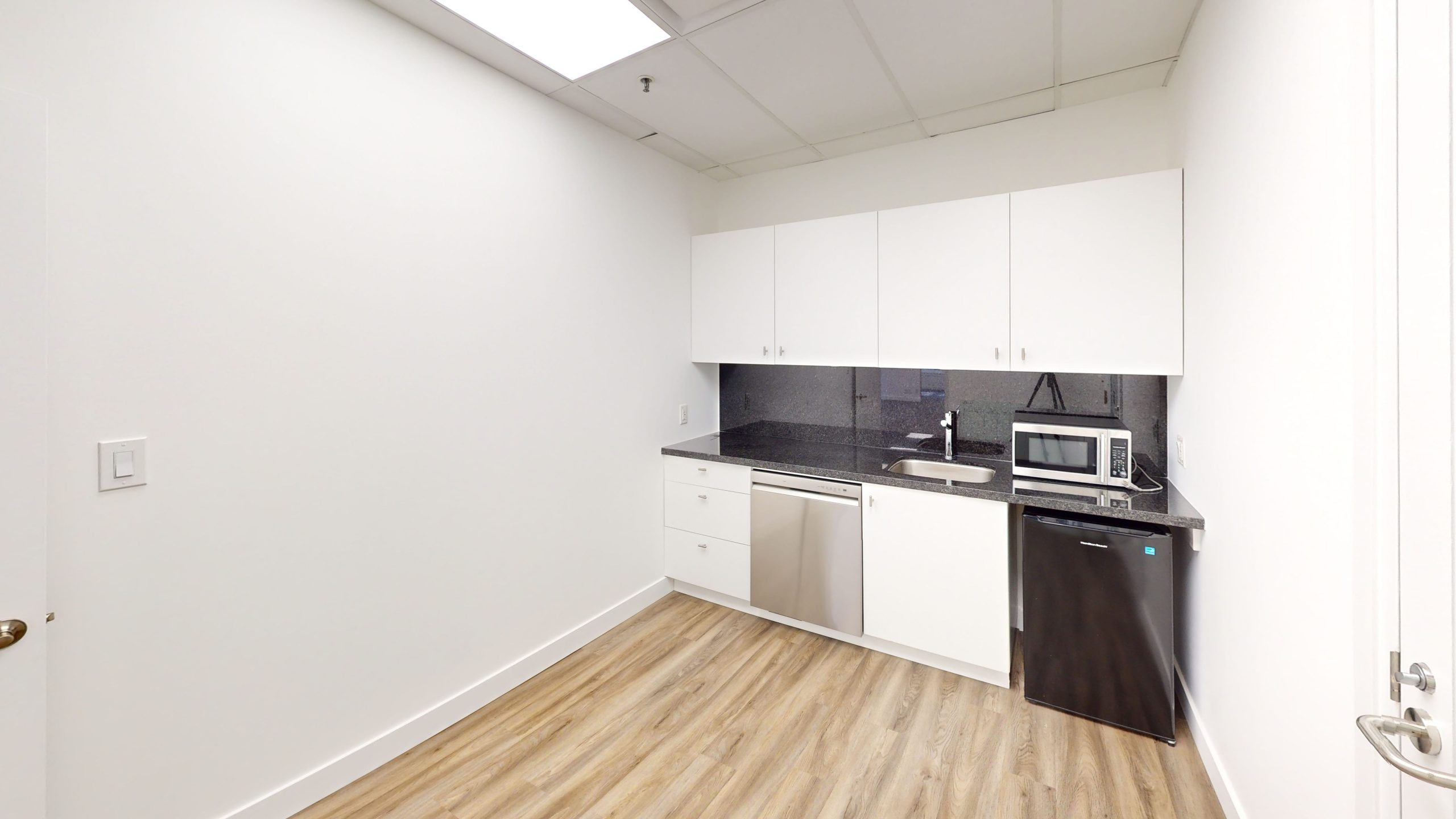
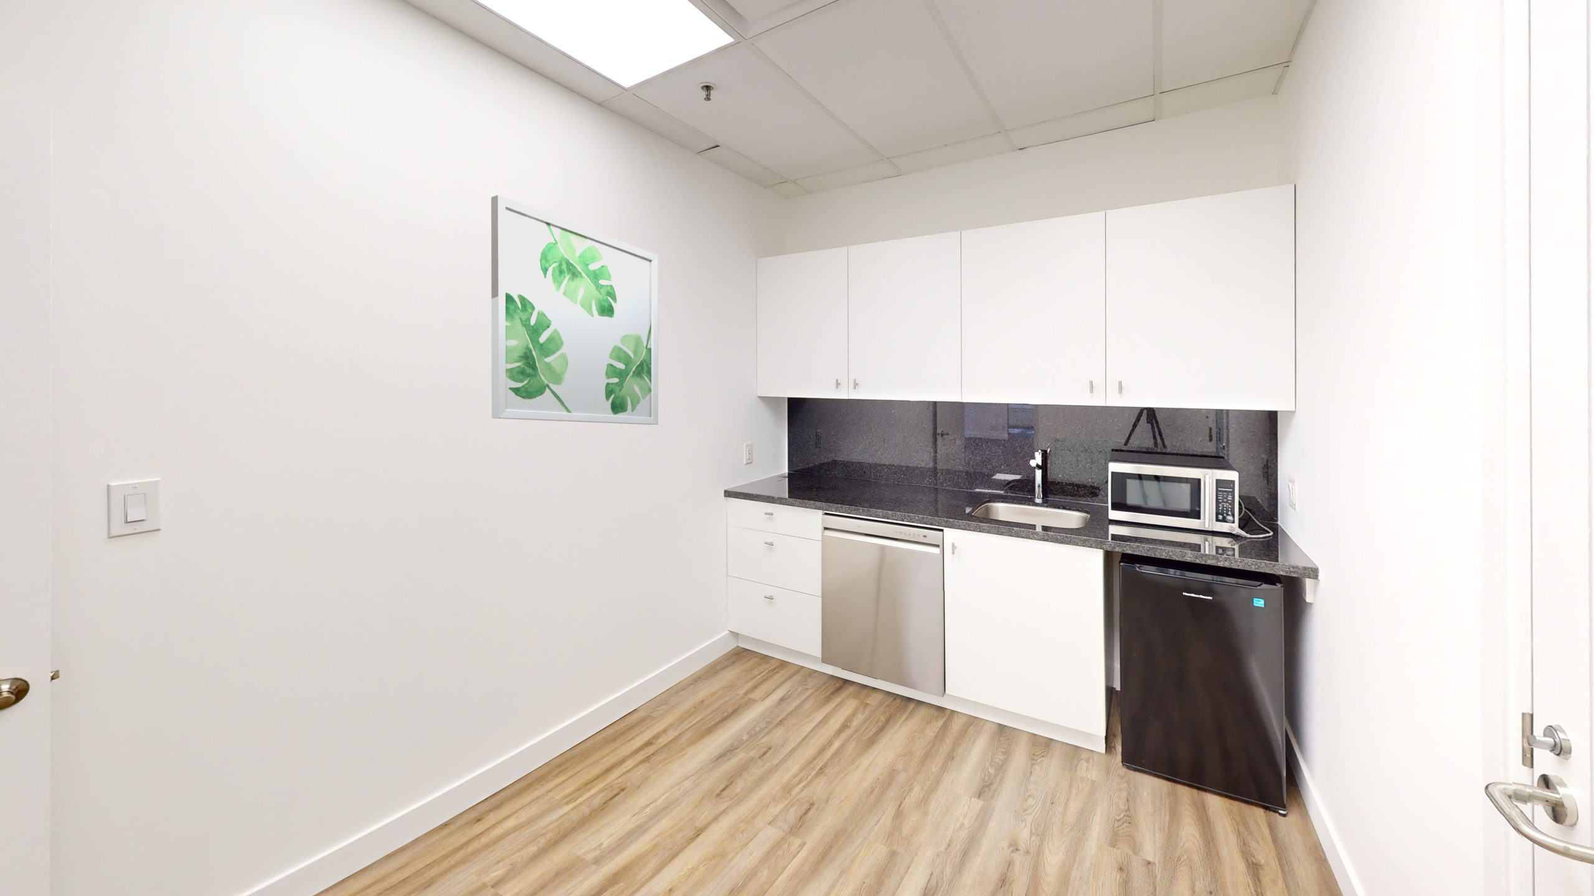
+ wall art [490,194,659,426]
